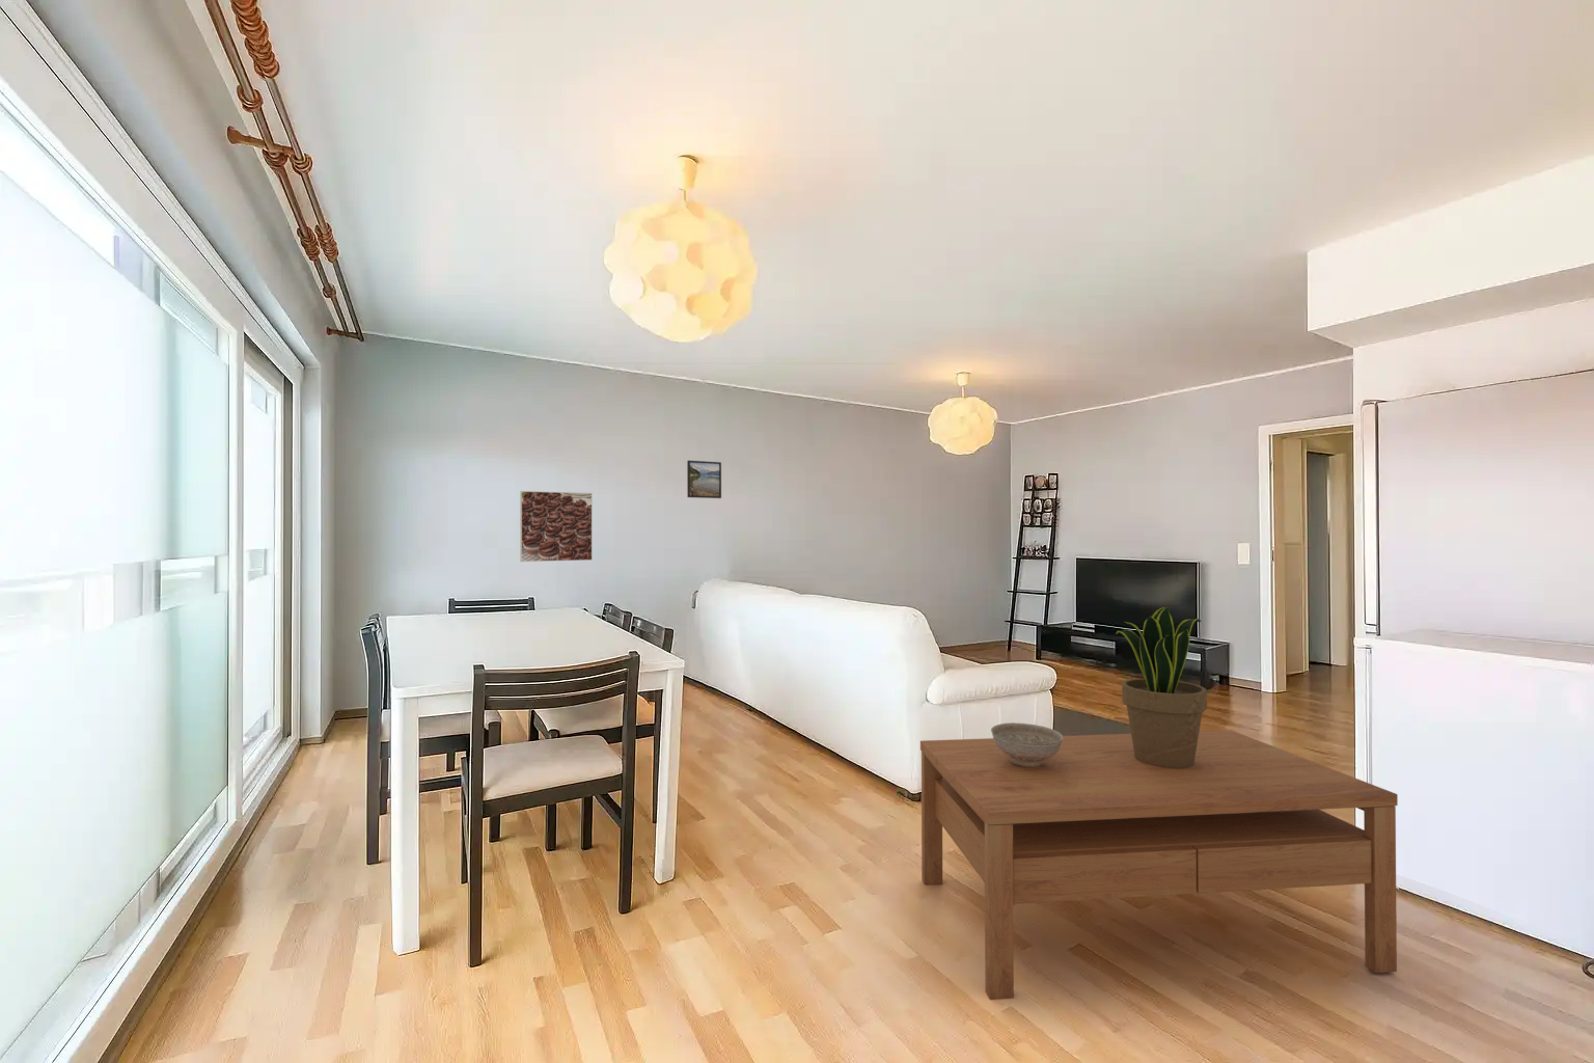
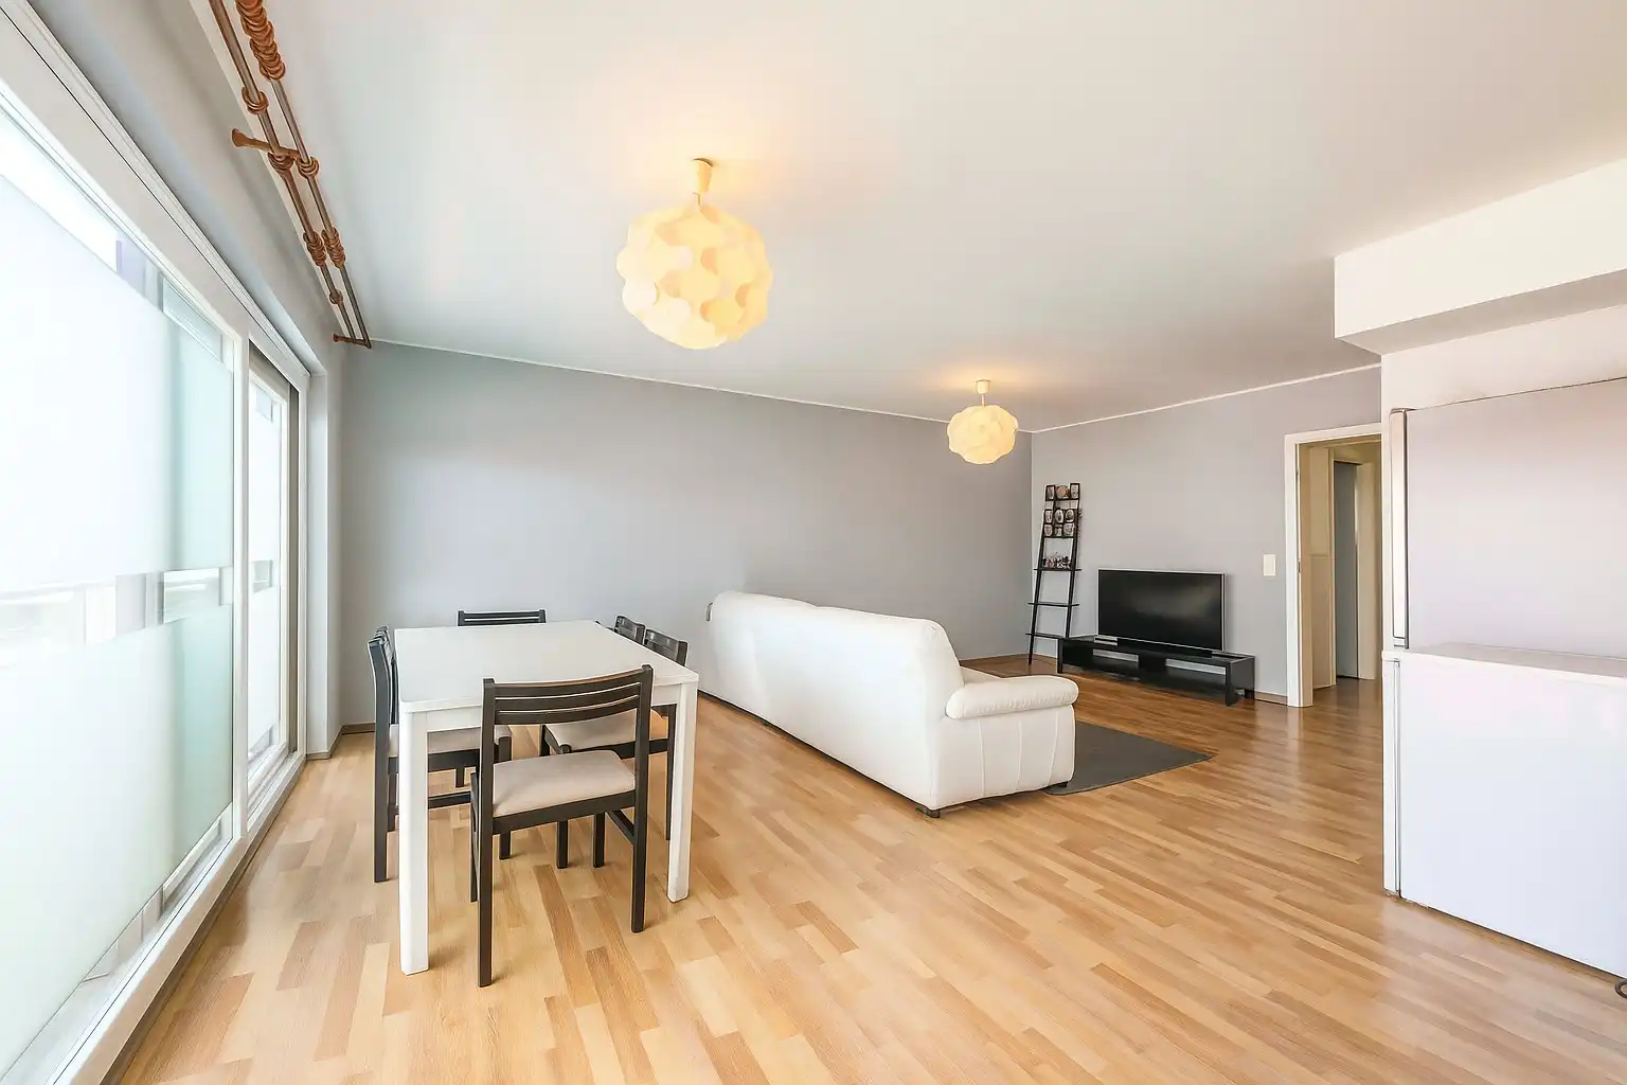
- potted plant [1115,605,1209,769]
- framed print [686,460,722,499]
- coffee table [919,728,1399,1001]
- decorative bowl [990,721,1063,768]
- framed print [518,490,593,562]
